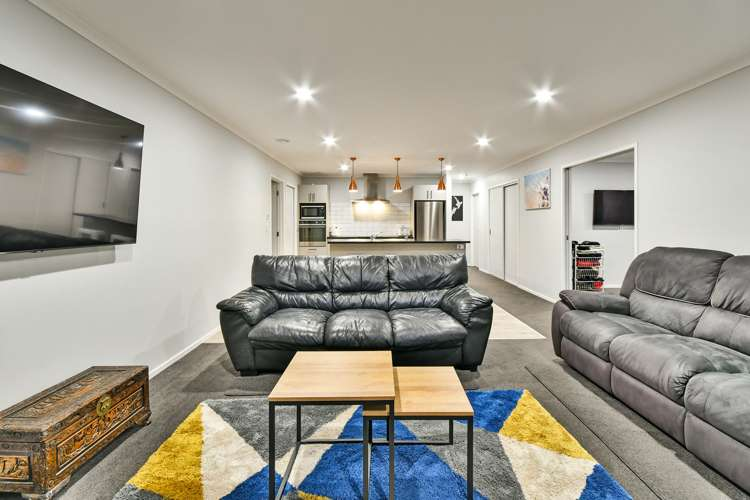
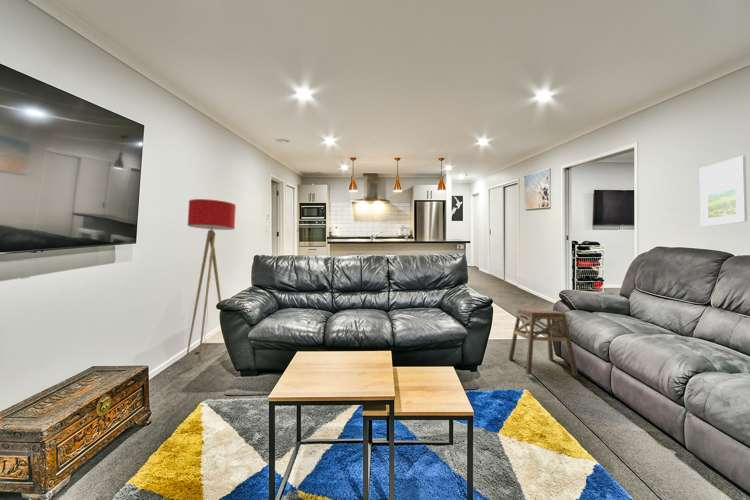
+ floor lamp [186,198,237,363]
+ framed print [699,154,748,228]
+ stool [507,308,579,377]
